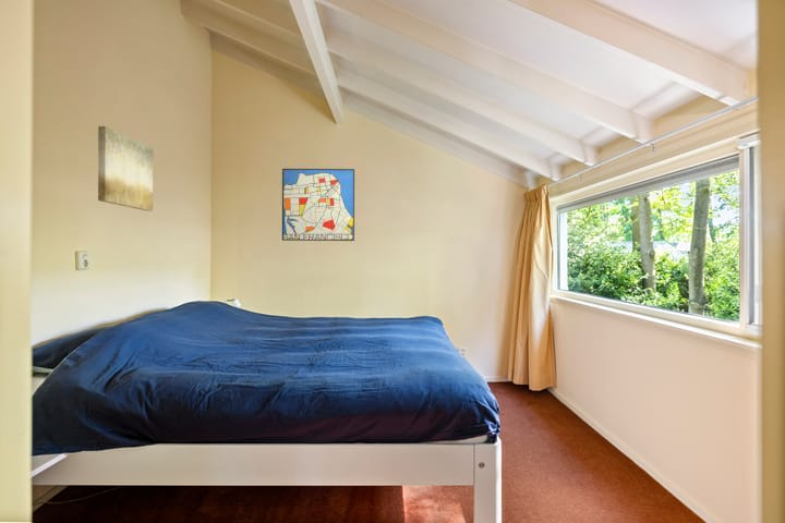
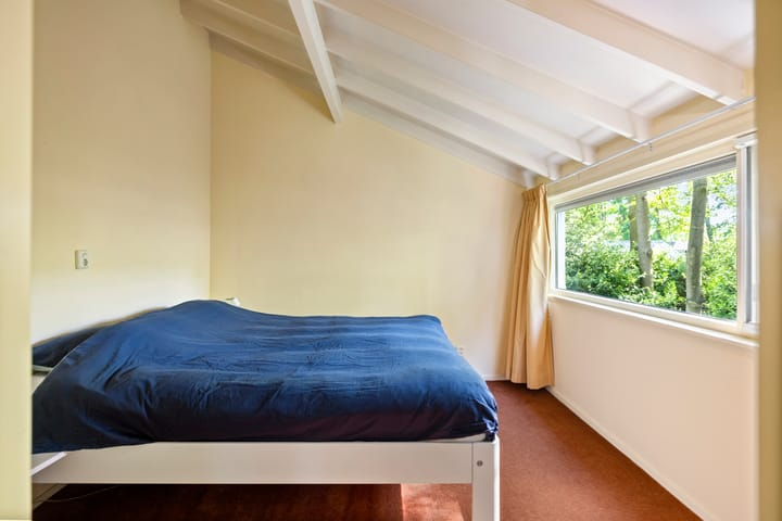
- wall art [97,125,154,212]
- wall art [281,168,355,242]
